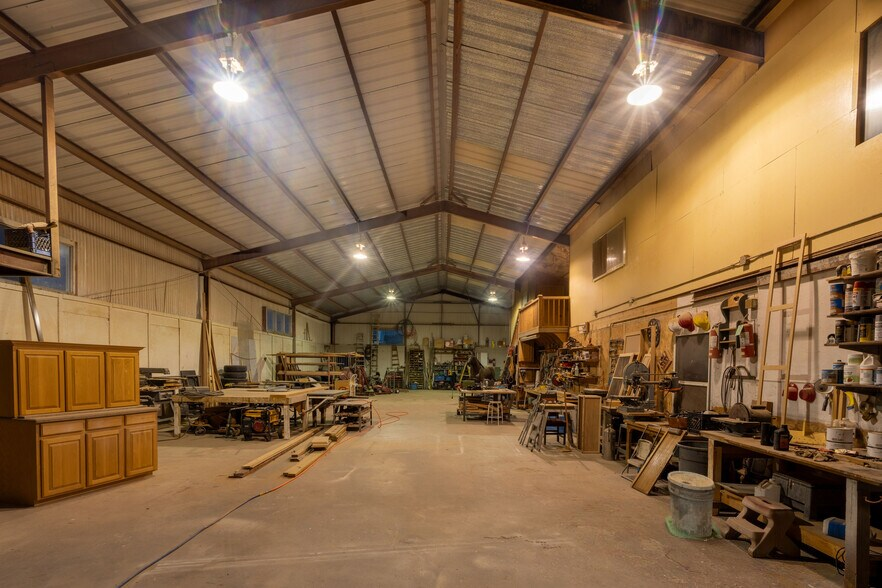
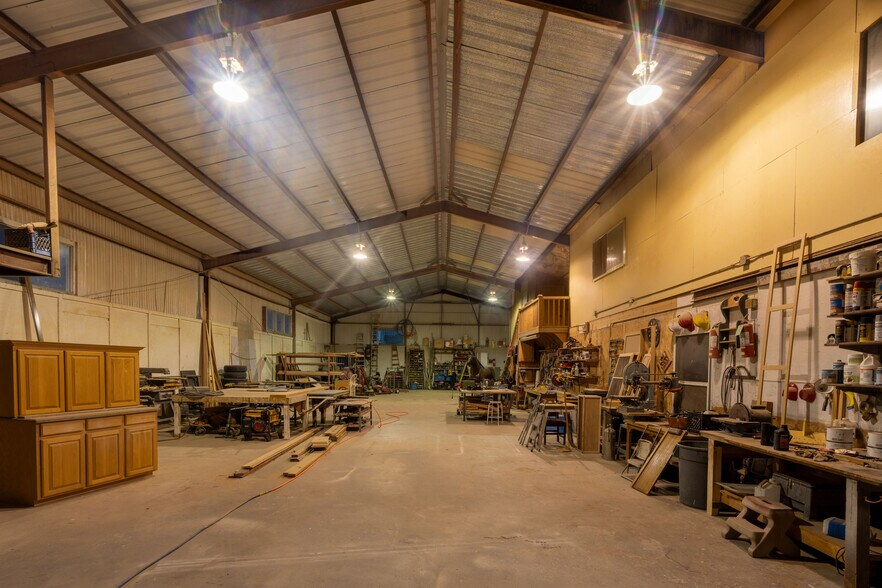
- bucket [664,470,723,541]
